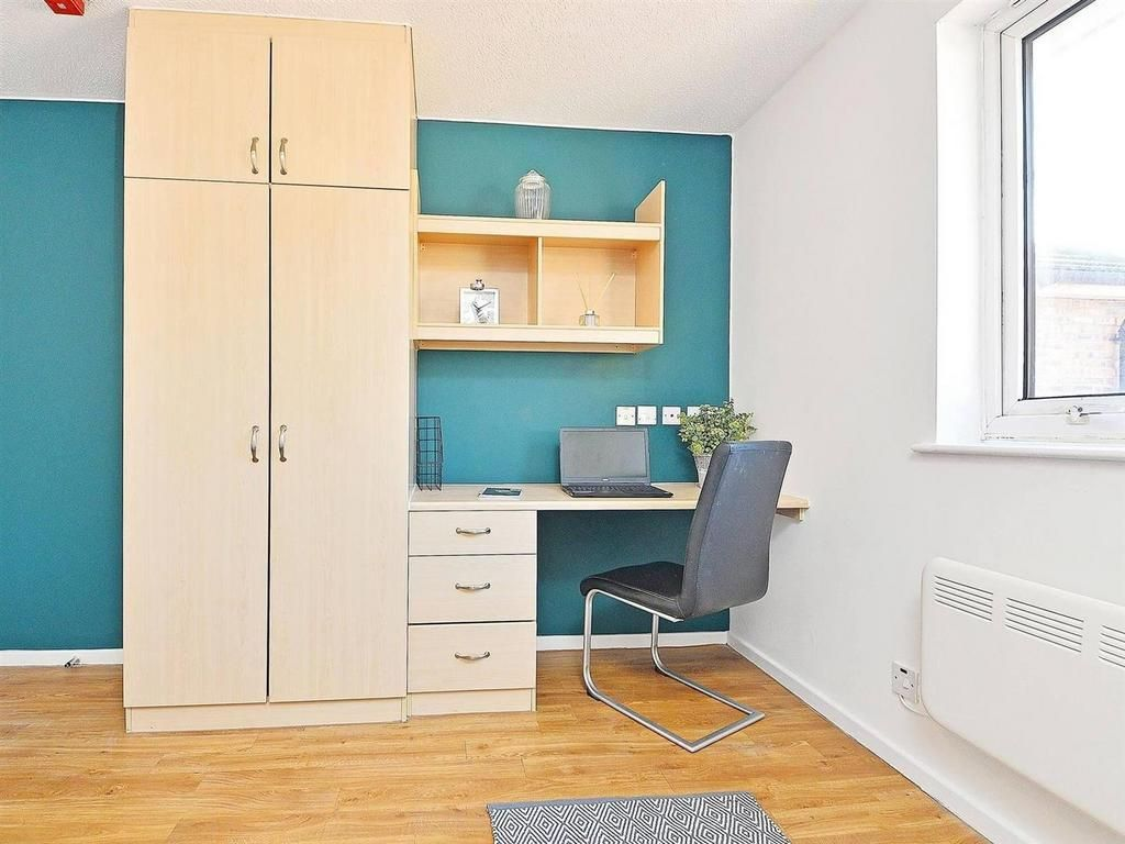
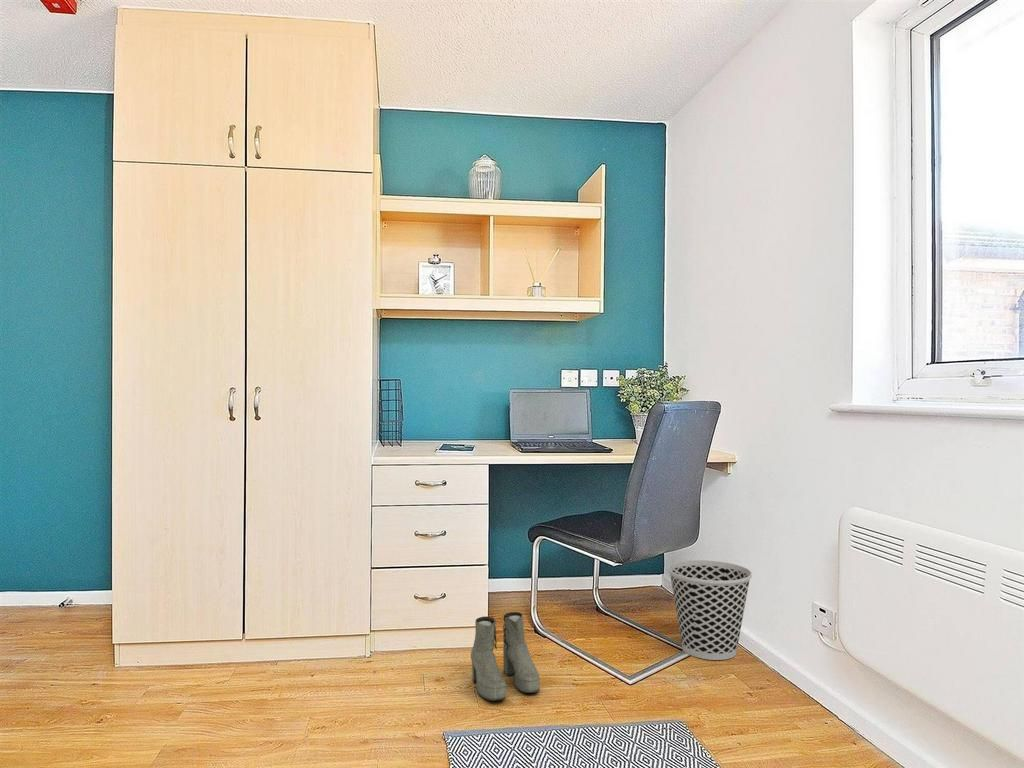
+ boots [470,611,541,702]
+ wastebasket [667,559,753,661]
